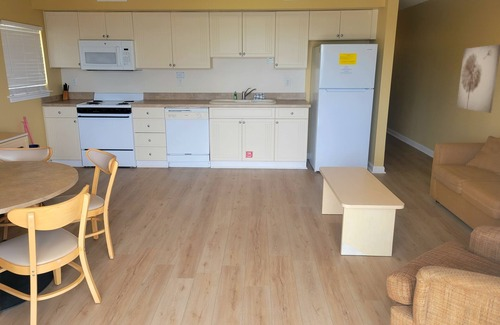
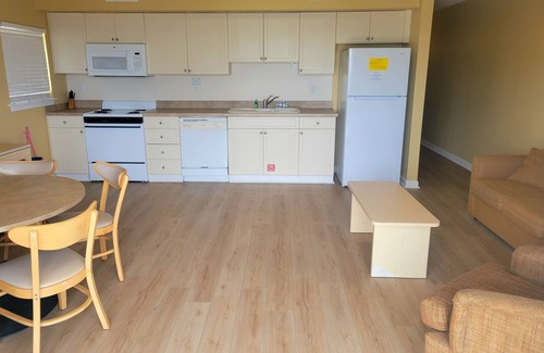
- wall art [456,44,500,114]
